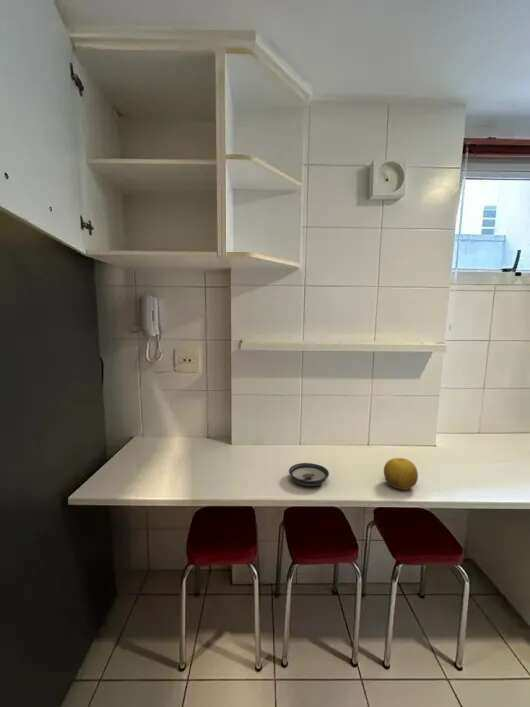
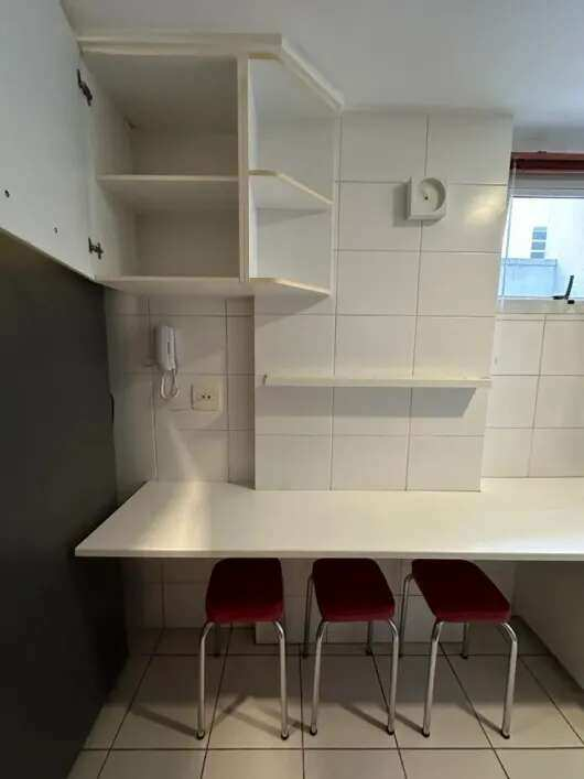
- fruit [383,457,419,491]
- saucer [288,462,330,487]
